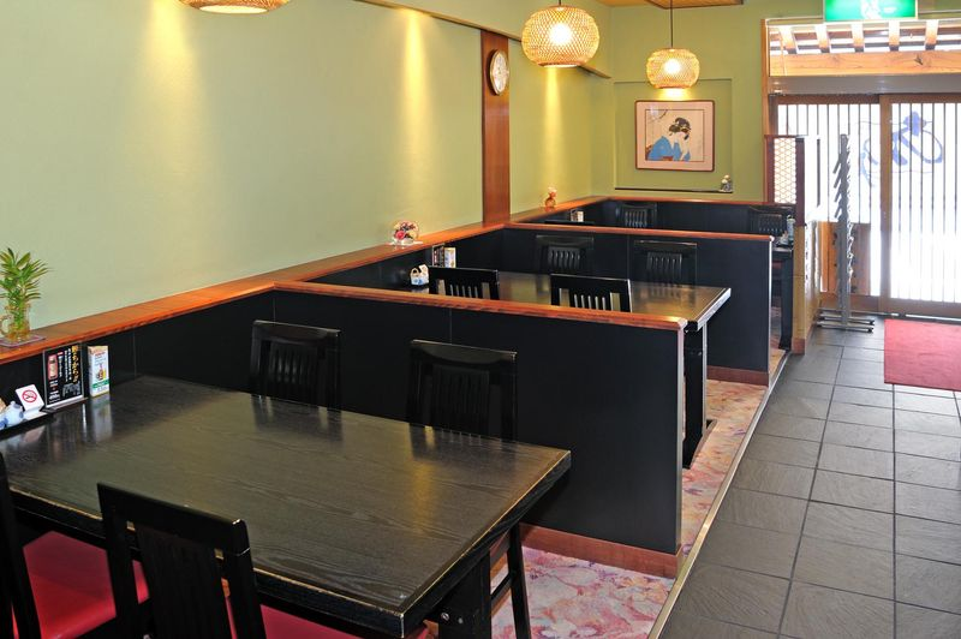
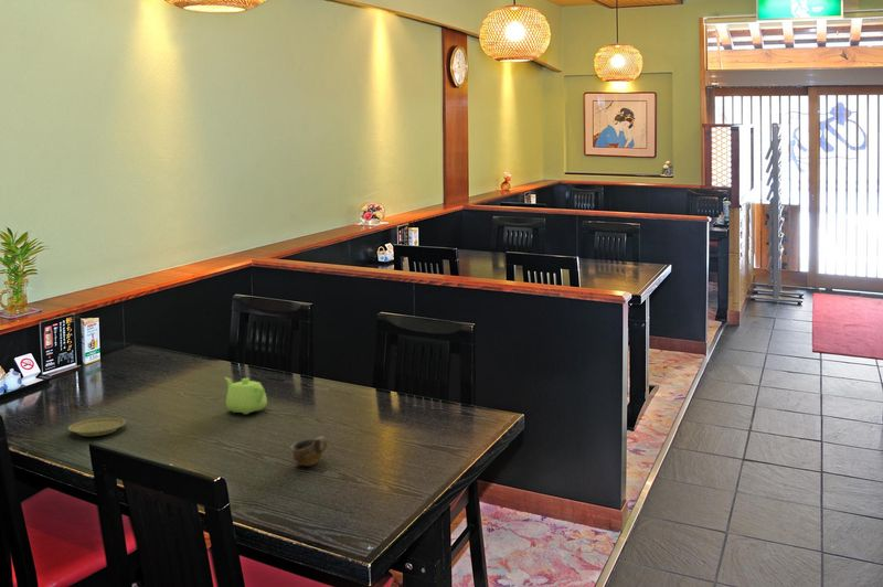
+ teapot [223,376,268,415]
+ plate [67,417,127,437]
+ cup [289,435,329,467]
